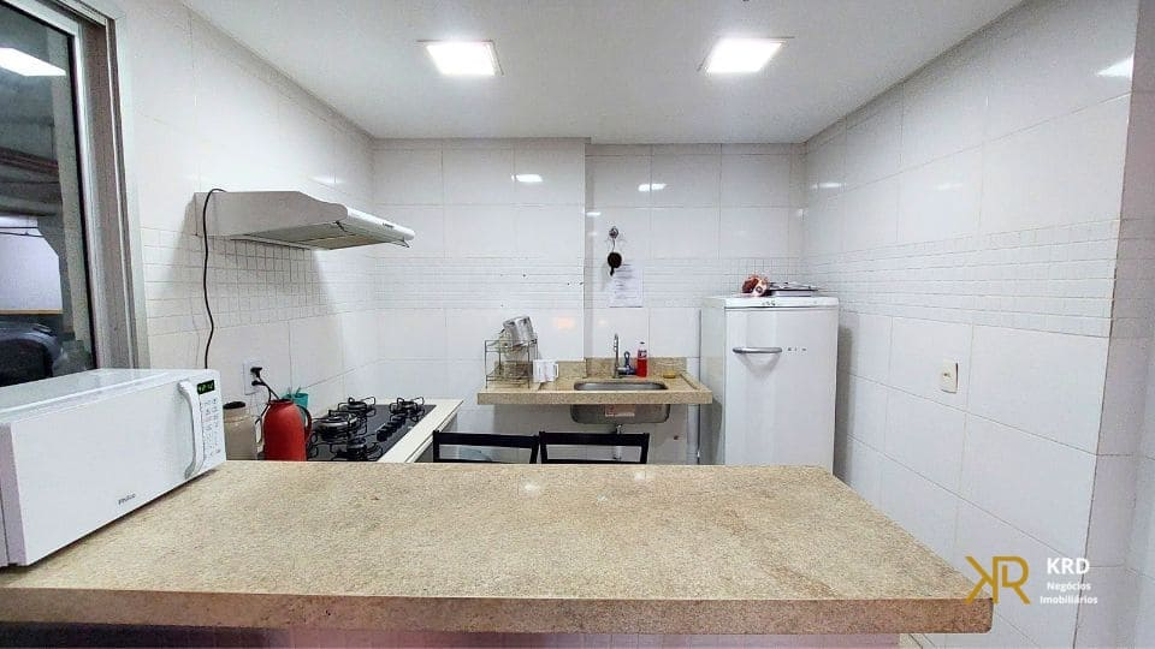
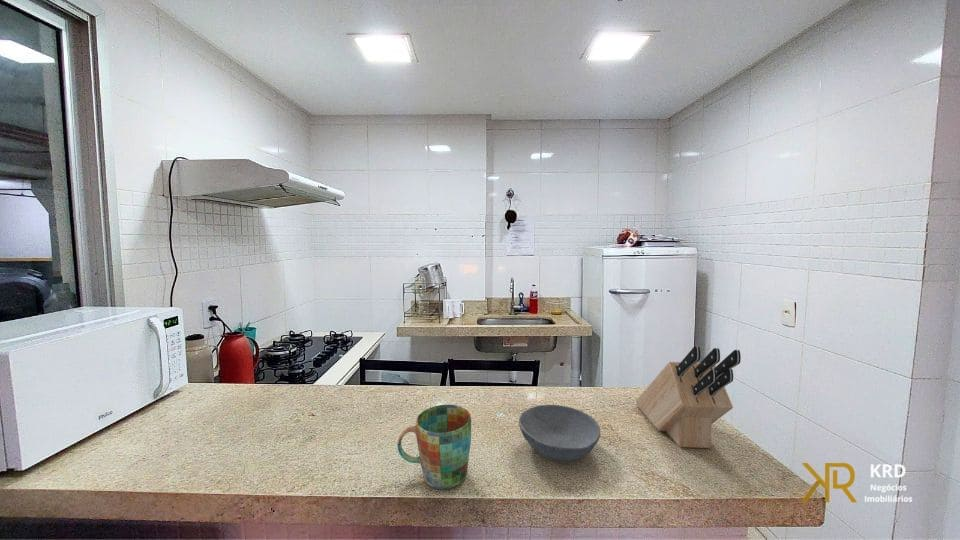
+ mug [396,404,472,490]
+ knife block [635,345,742,449]
+ bowl [518,404,601,463]
